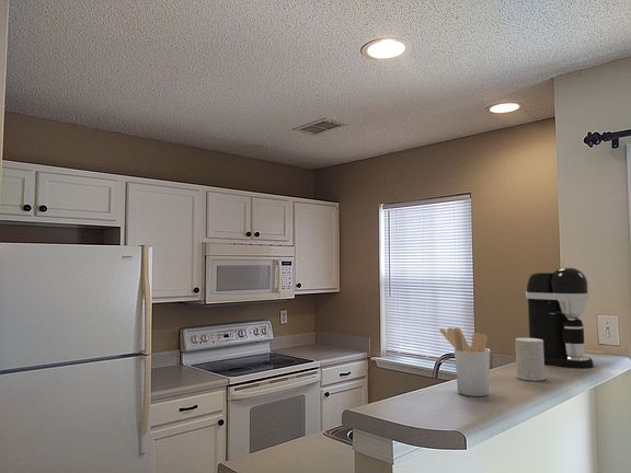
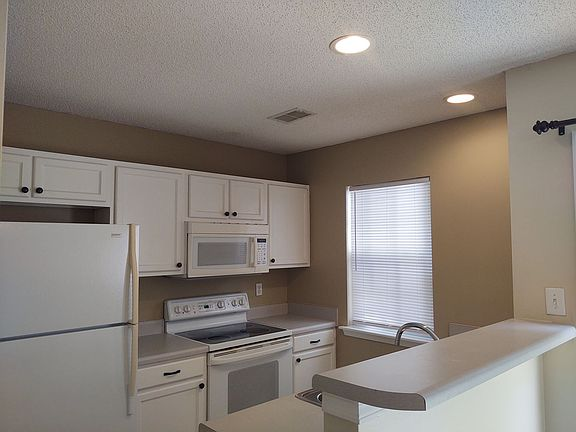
- utensil holder [438,326,491,397]
- cup [515,337,546,382]
- coffee maker [525,267,595,369]
